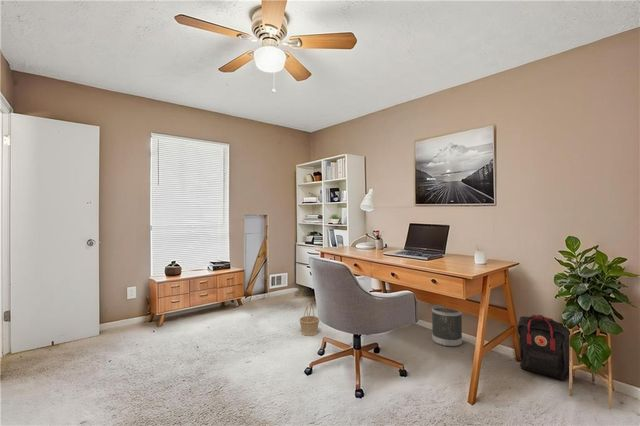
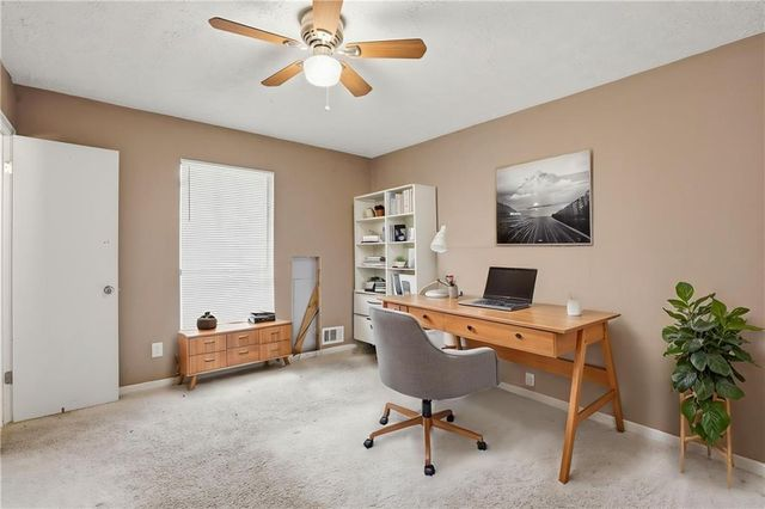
- wastebasket [431,304,463,348]
- backpack [516,314,575,381]
- basket [298,301,320,337]
